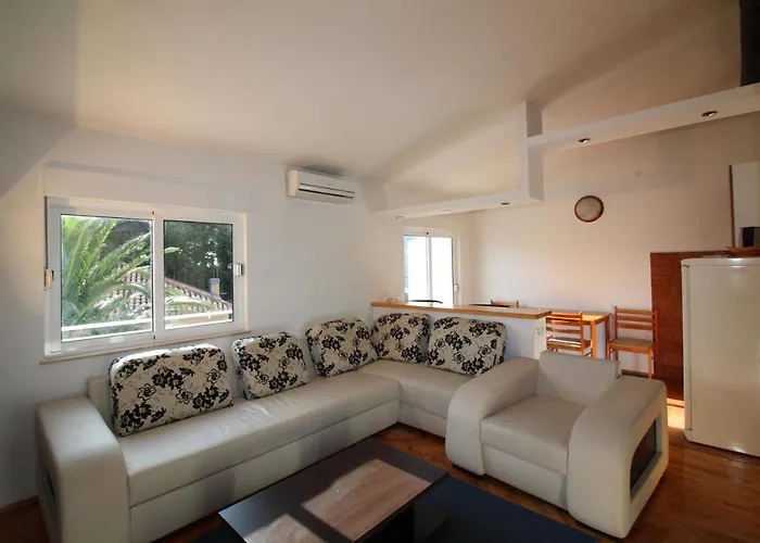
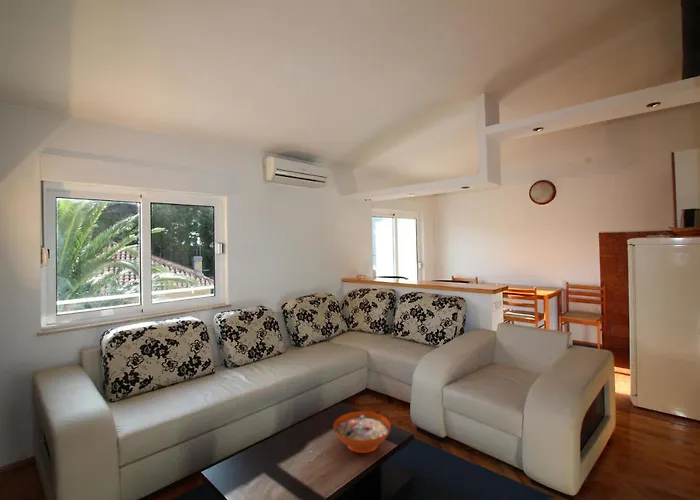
+ decorative bowl [332,410,392,454]
